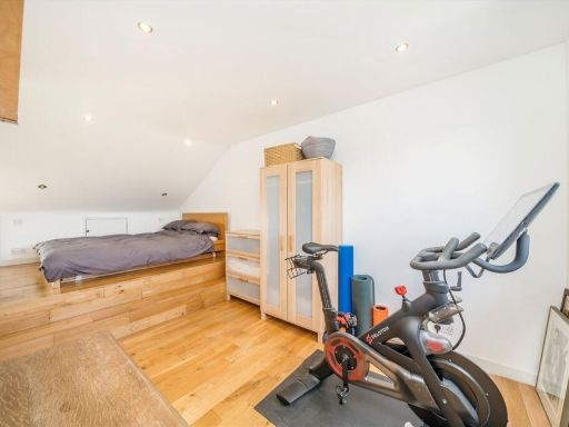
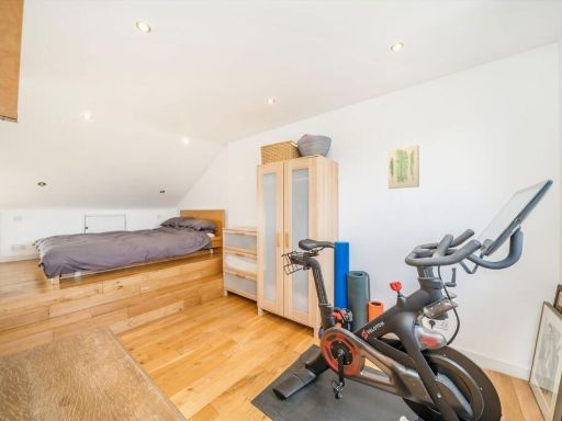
+ wall art [386,144,420,190]
